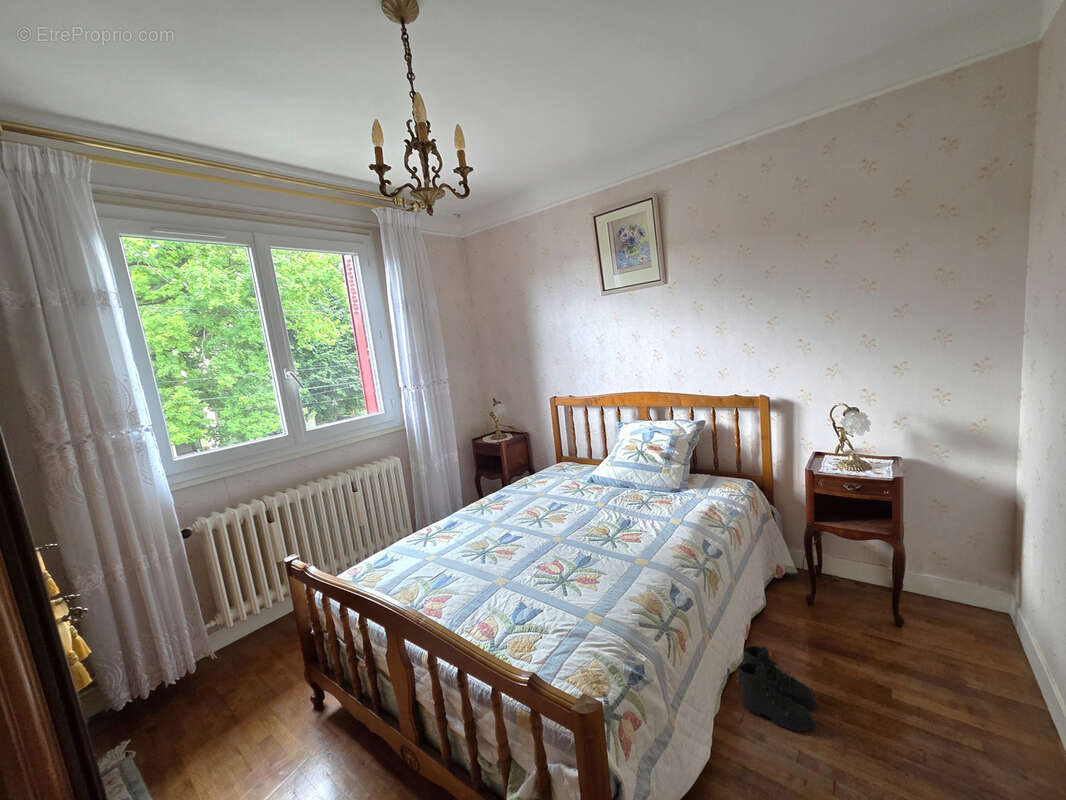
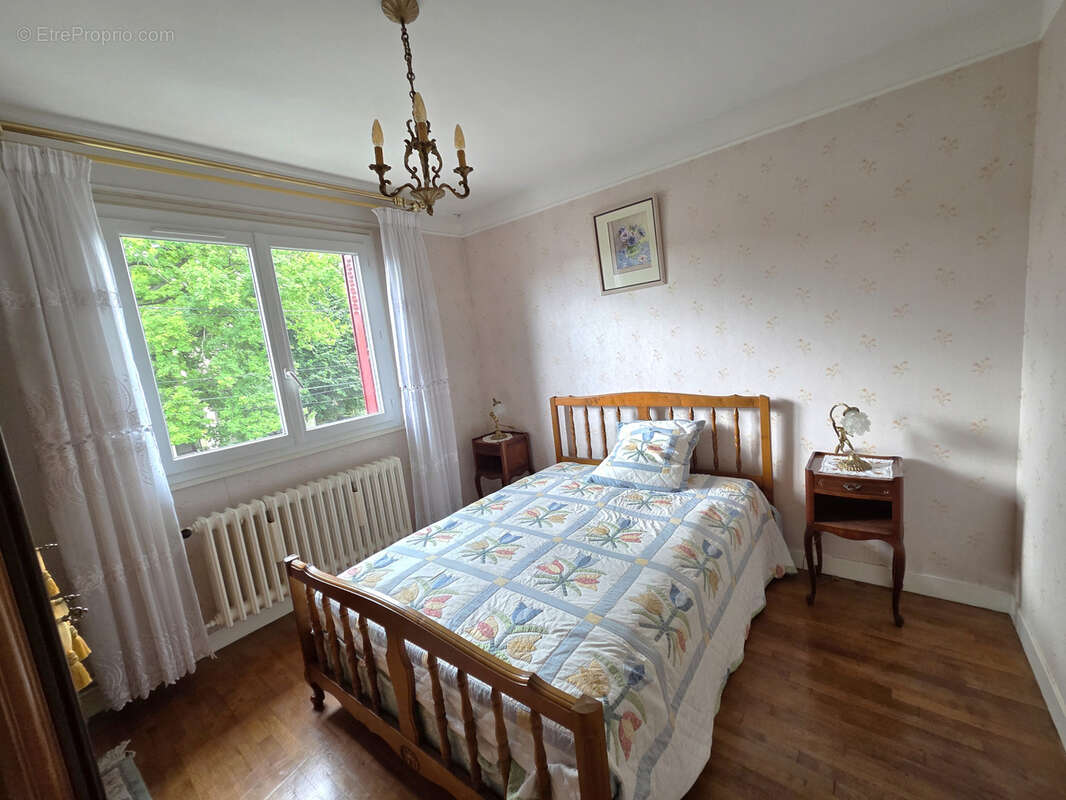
- boots [736,645,818,733]
